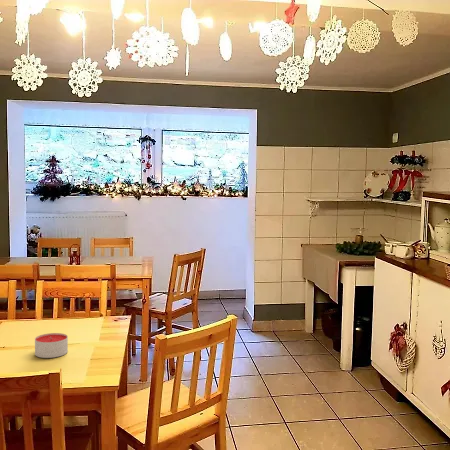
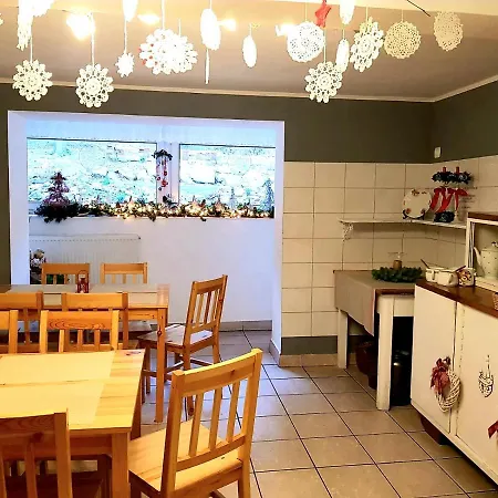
- candle [34,332,69,359]
